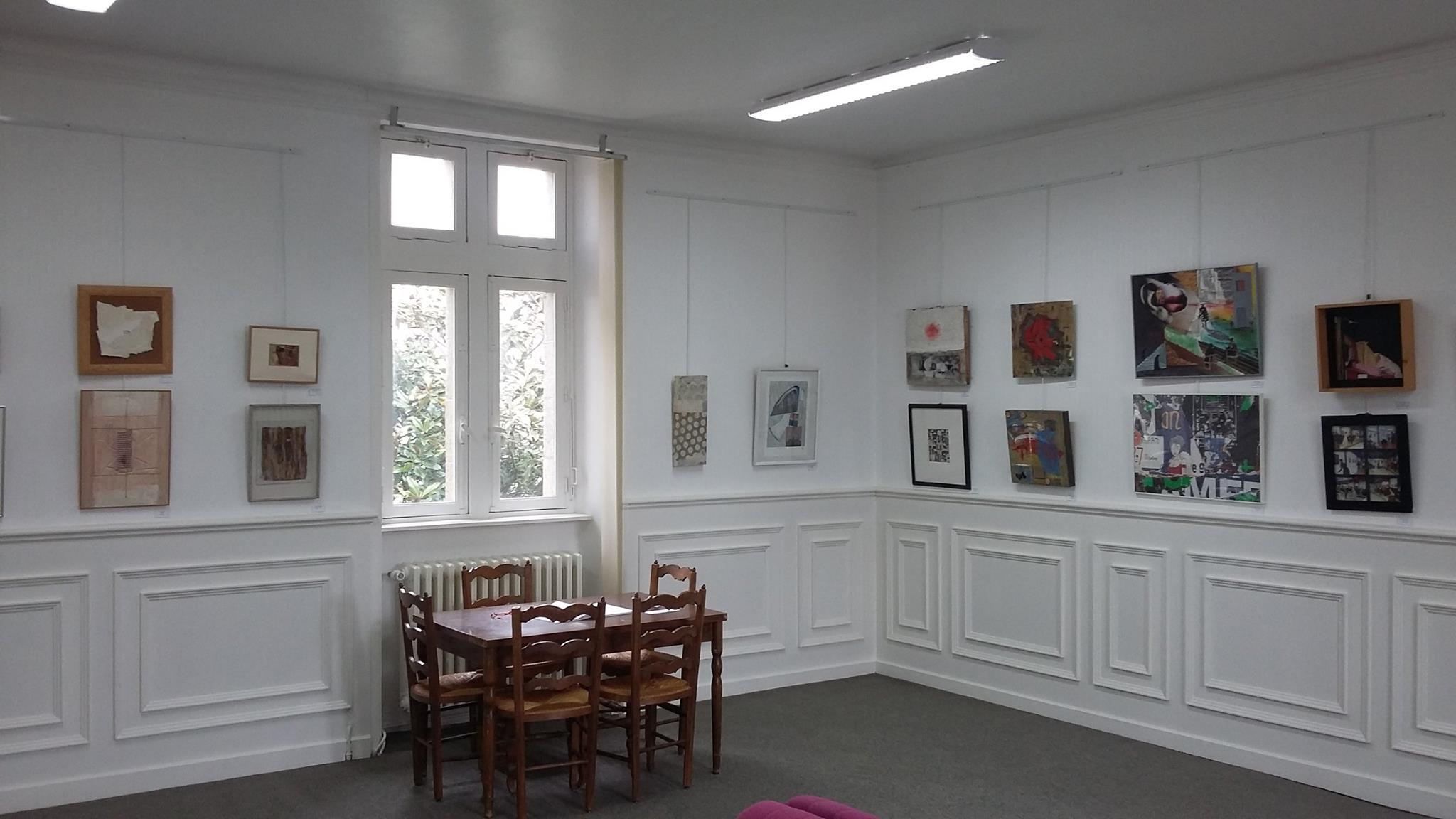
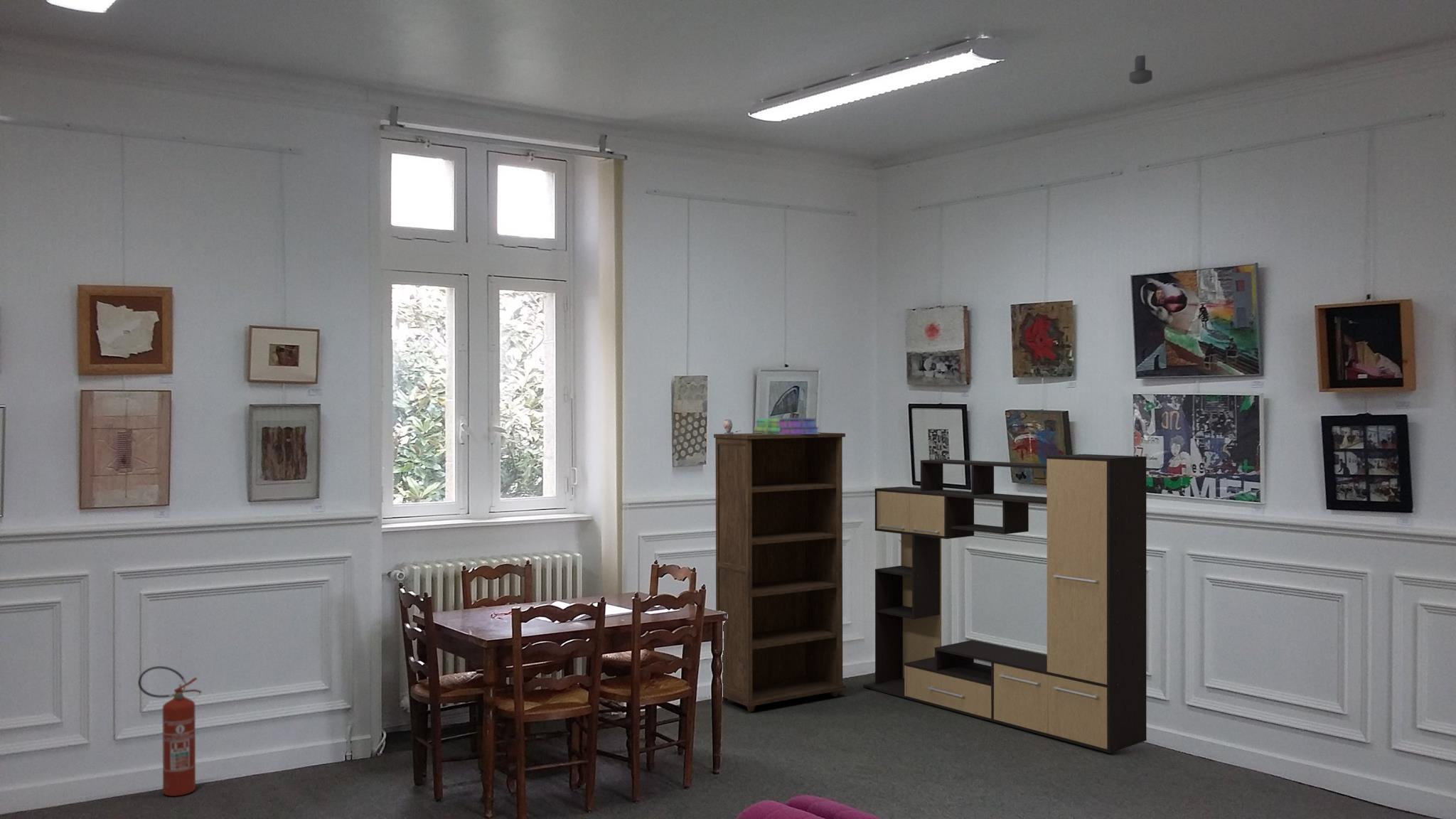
+ decorative vase [723,419,742,434]
+ bookcase [713,432,847,712]
+ stack of books [753,417,820,434]
+ media console [862,454,1147,754]
+ security camera [1128,55,1153,85]
+ fire extinguisher [137,665,203,797]
